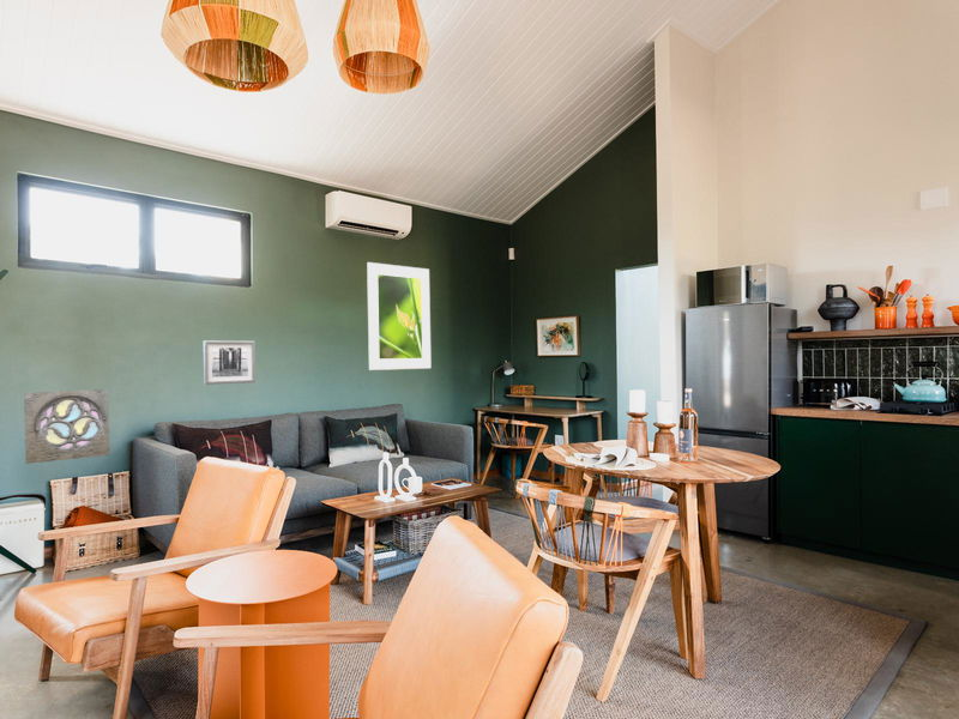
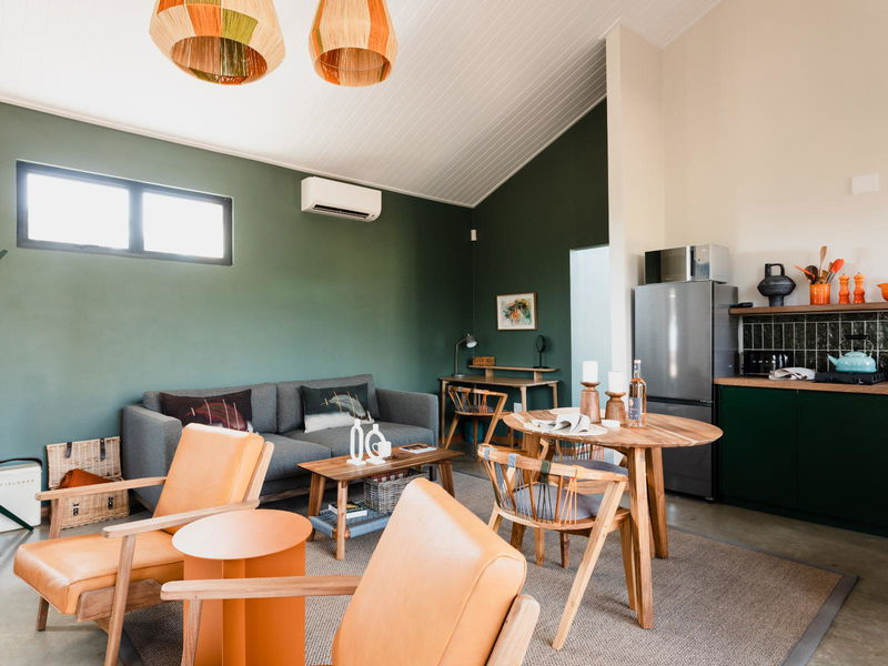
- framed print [366,261,433,371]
- wall ornament [23,388,111,465]
- wall art [203,339,257,386]
